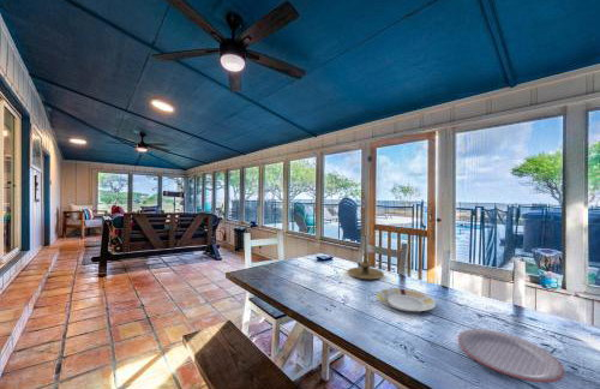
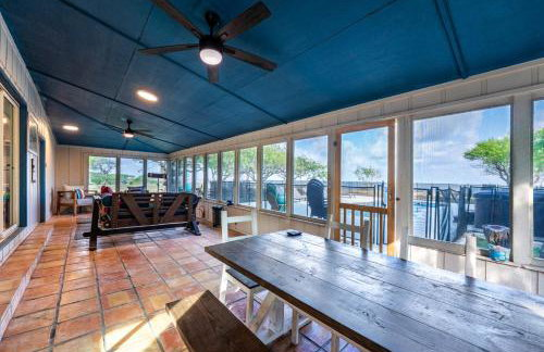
- plate [457,328,565,383]
- plate [376,287,437,313]
- candle holder [347,234,385,281]
